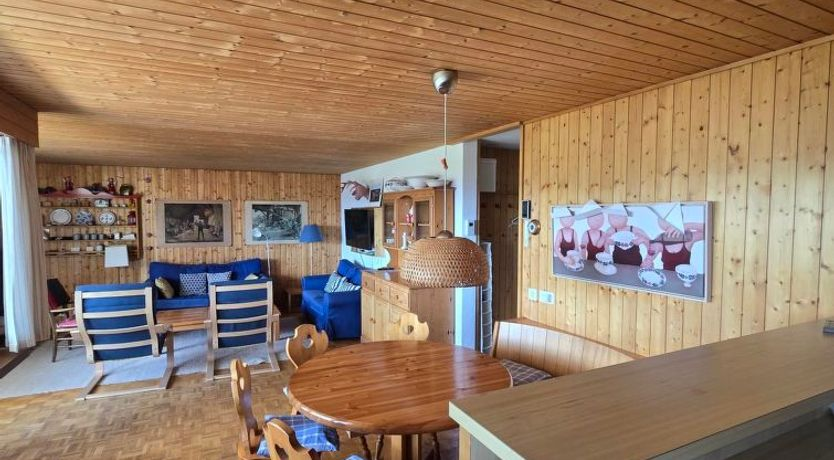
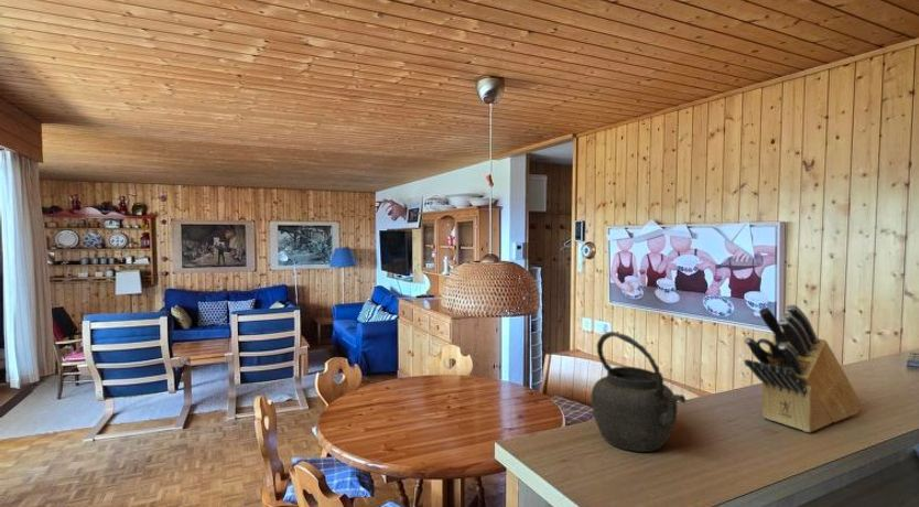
+ knife block [743,303,862,433]
+ kettle [591,331,688,453]
